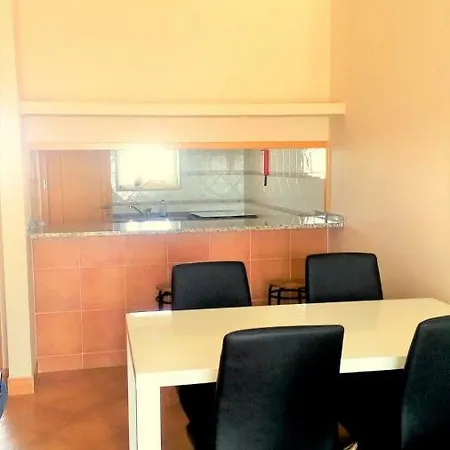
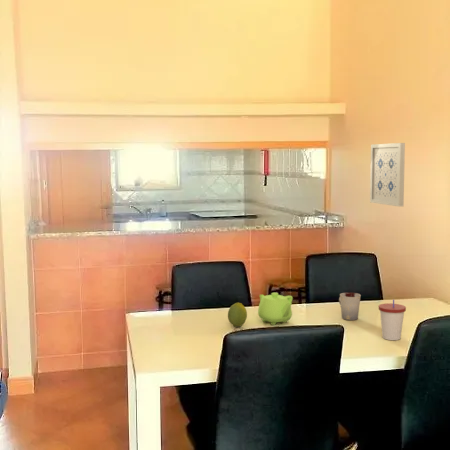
+ wall art [369,142,406,208]
+ cup [378,298,407,341]
+ cup [338,292,362,321]
+ fruit [227,302,248,328]
+ teapot [257,292,294,326]
